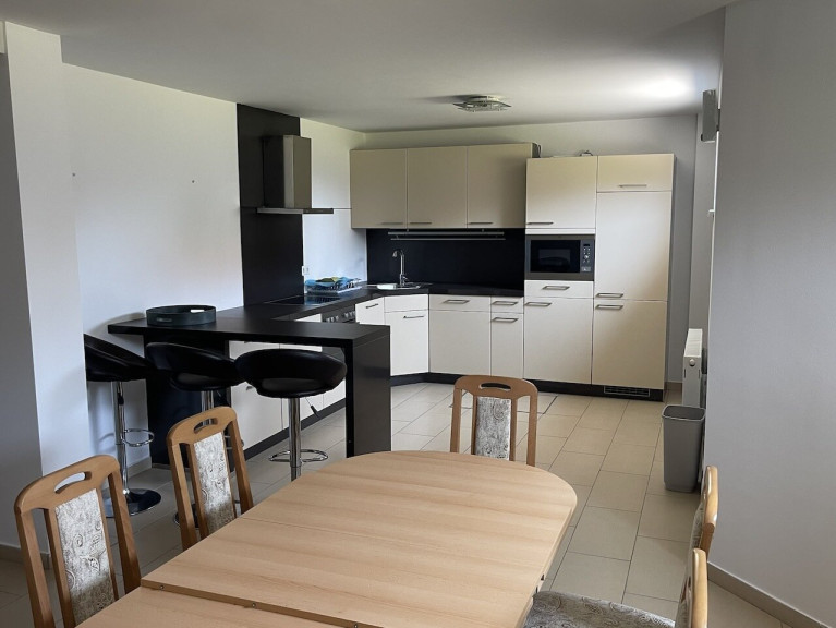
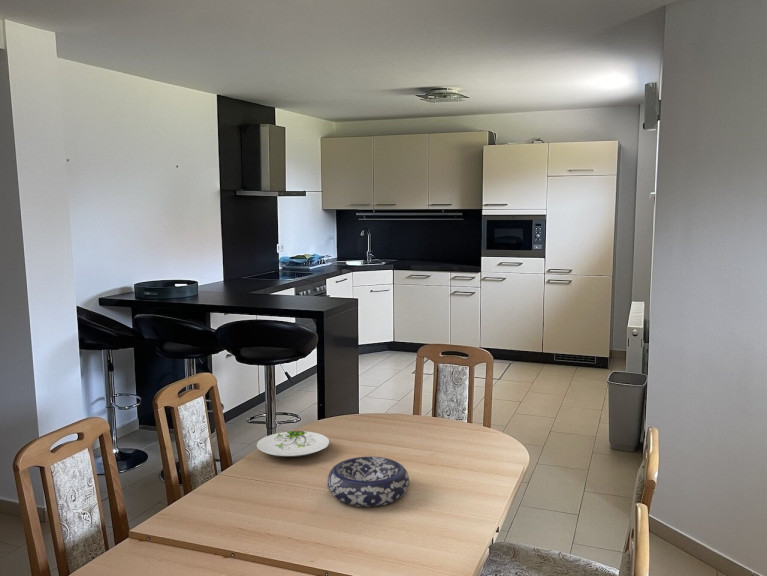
+ plate [255,430,331,458]
+ decorative bowl [326,456,410,508]
